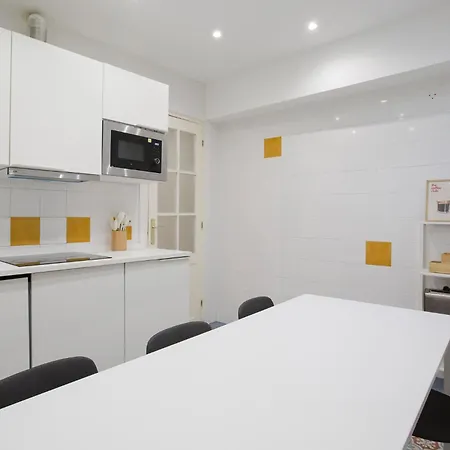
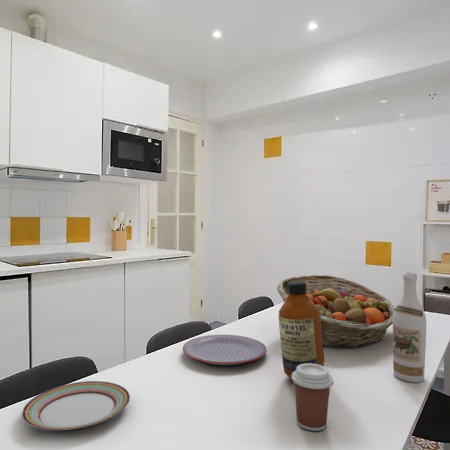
+ coffee cup [291,363,334,432]
+ plate [21,380,131,431]
+ wine bottle [392,272,427,383]
+ fruit basket [276,274,396,349]
+ plate [182,334,267,366]
+ bottle [277,281,325,380]
